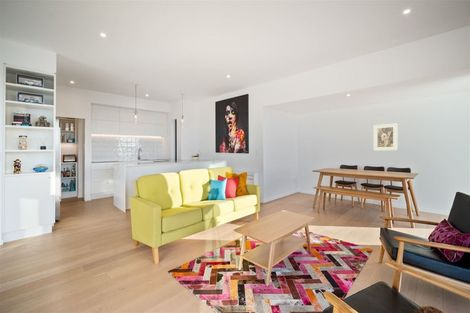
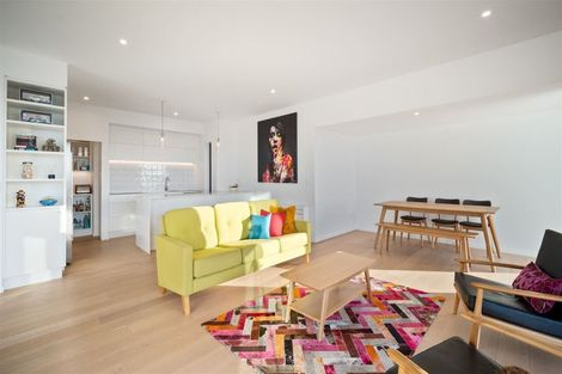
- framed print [373,122,398,151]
